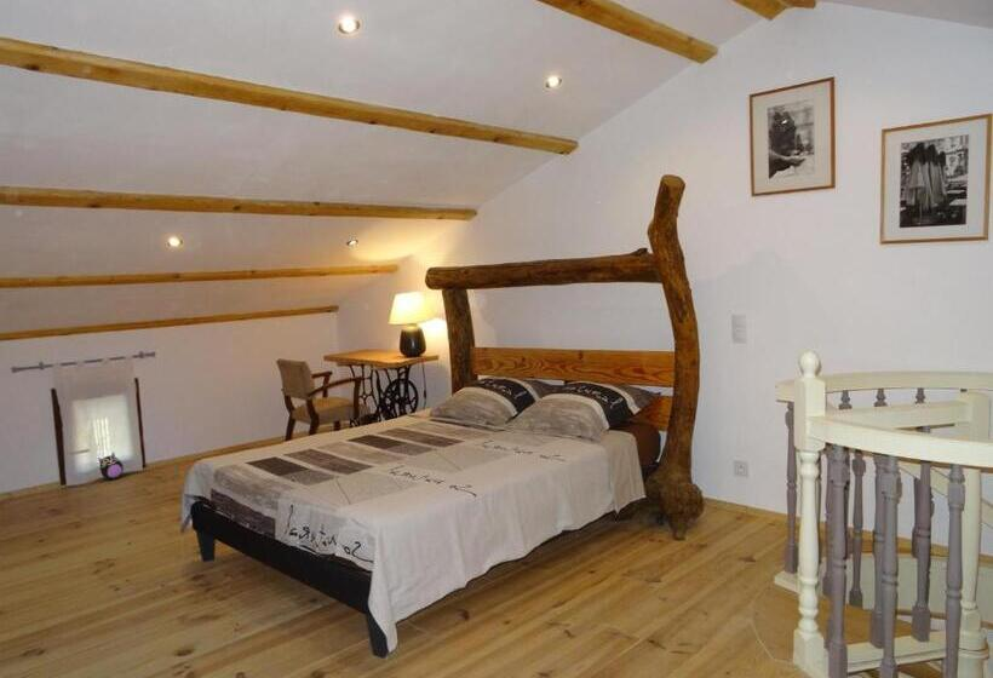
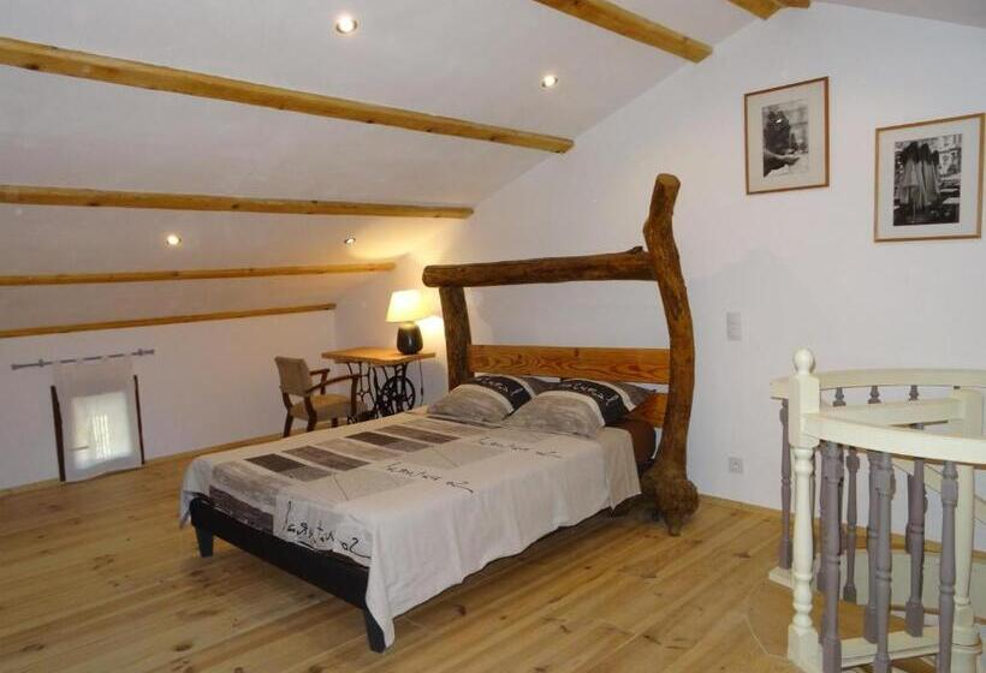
- plush toy [97,450,125,481]
